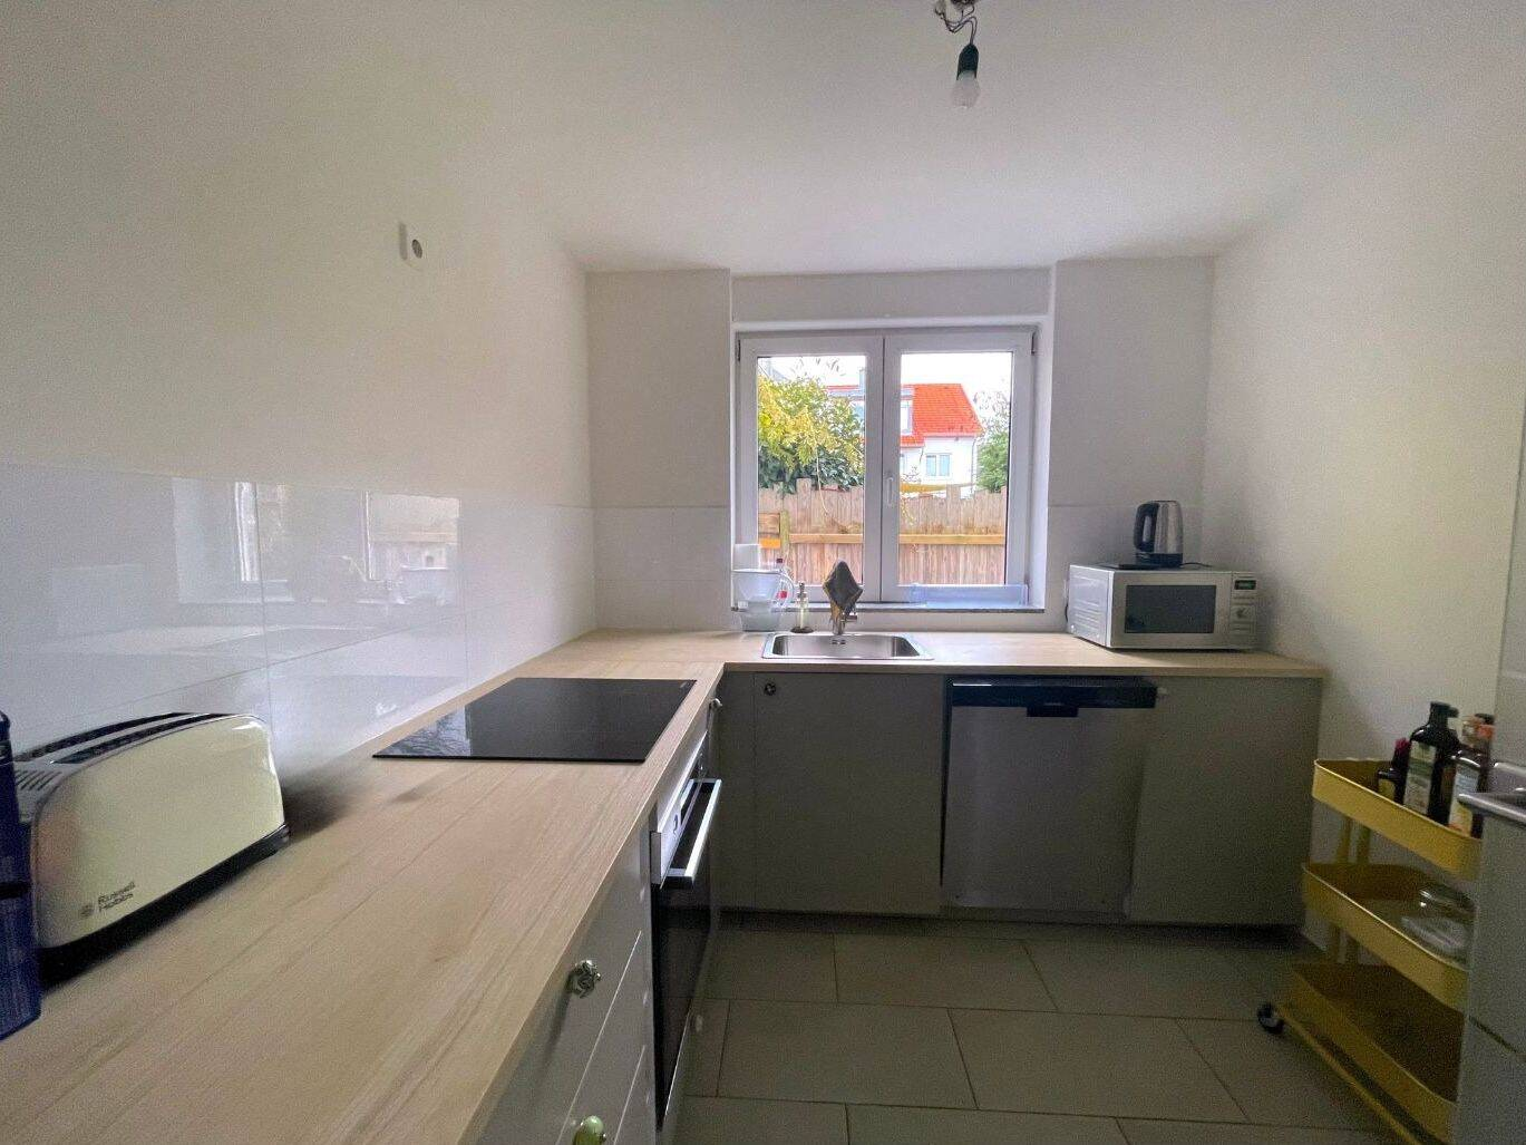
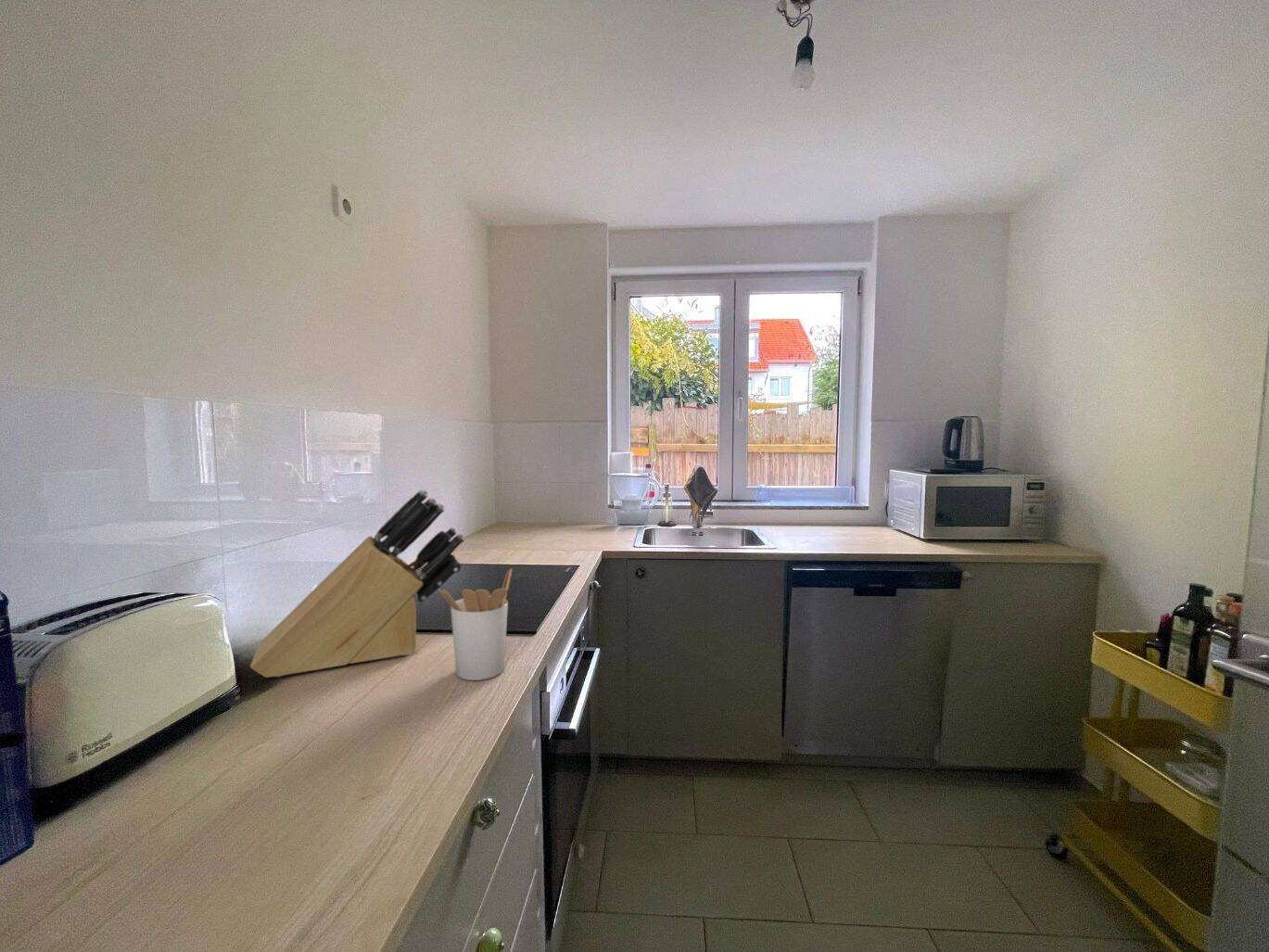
+ knife block [249,489,465,679]
+ utensil holder [438,567,513,681]
